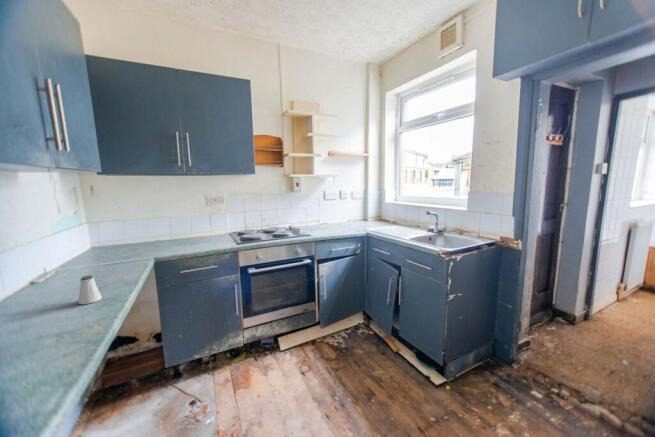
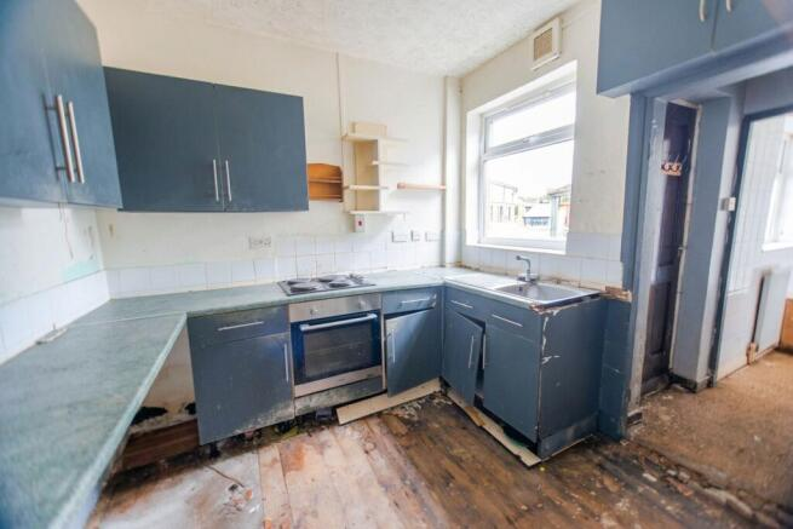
- saltshaker [78,274,103,305]
